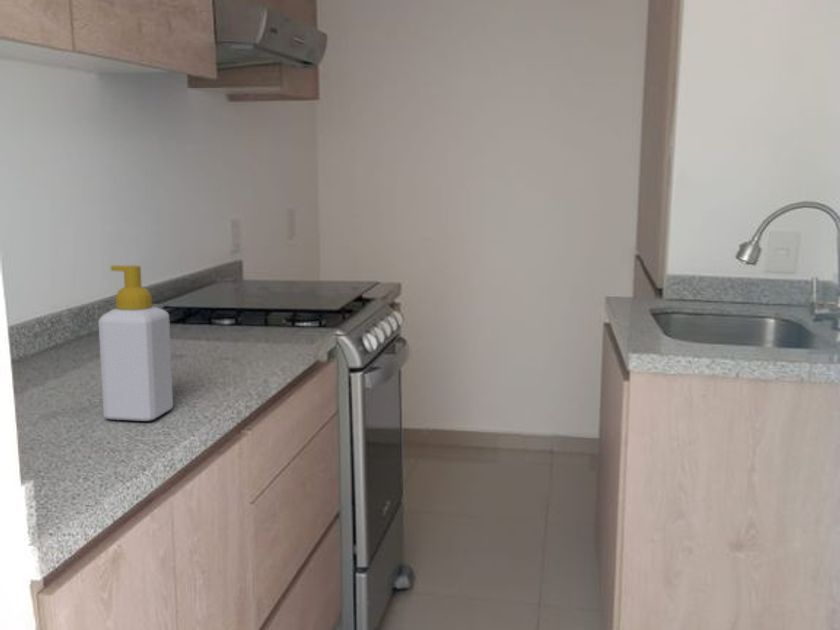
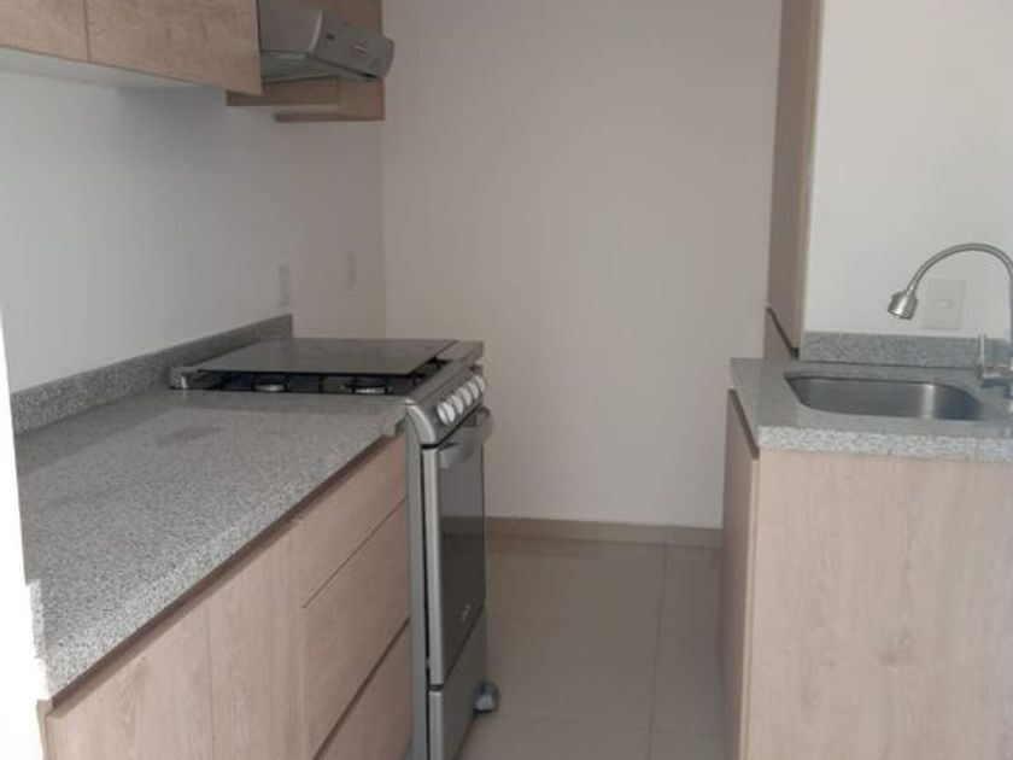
- soap bottle [98,265,174,422]
